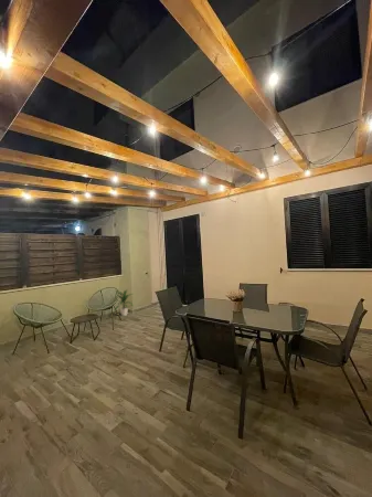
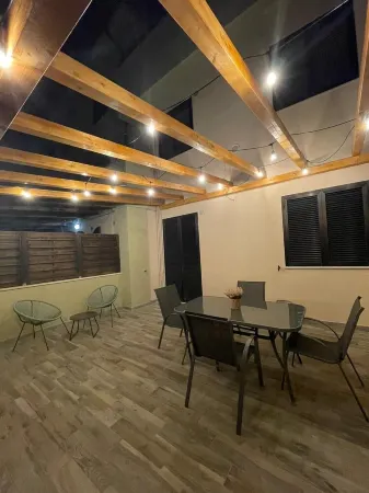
- indoor plant [114,288,134,317]
